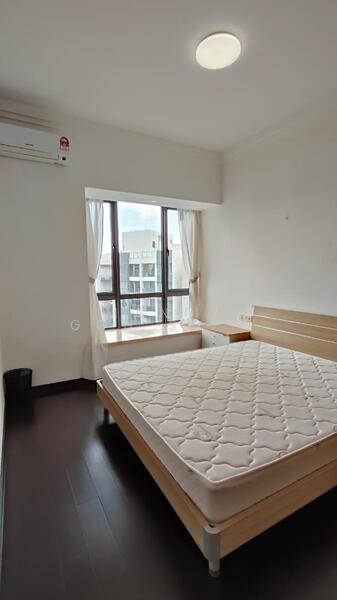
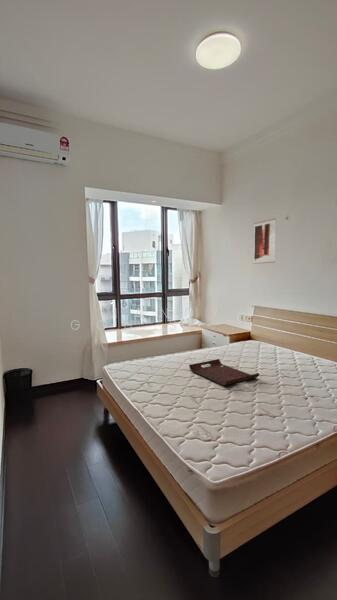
+ wall art [252,218,276,265]
+ serving tray [188,358,260,386]
